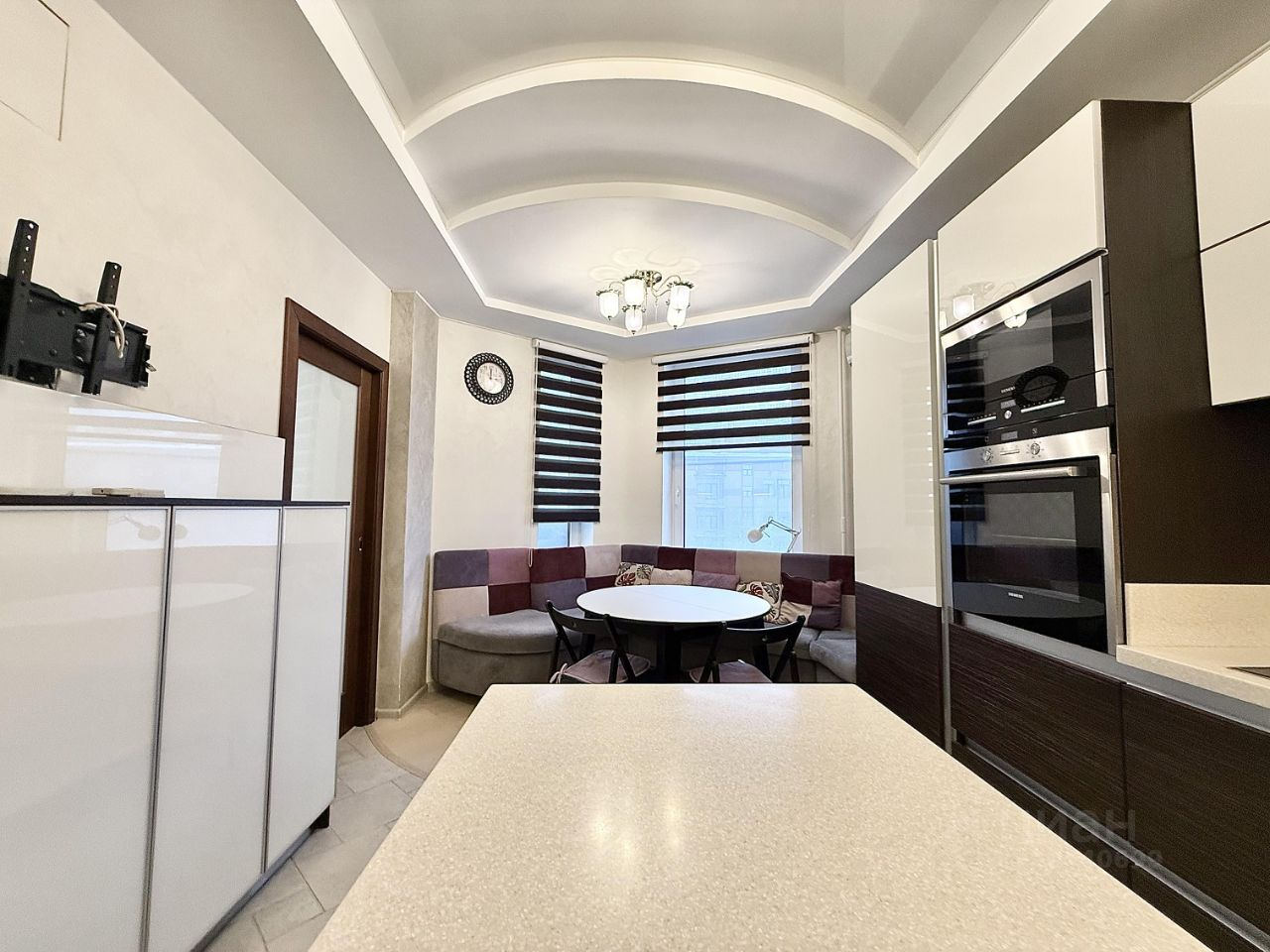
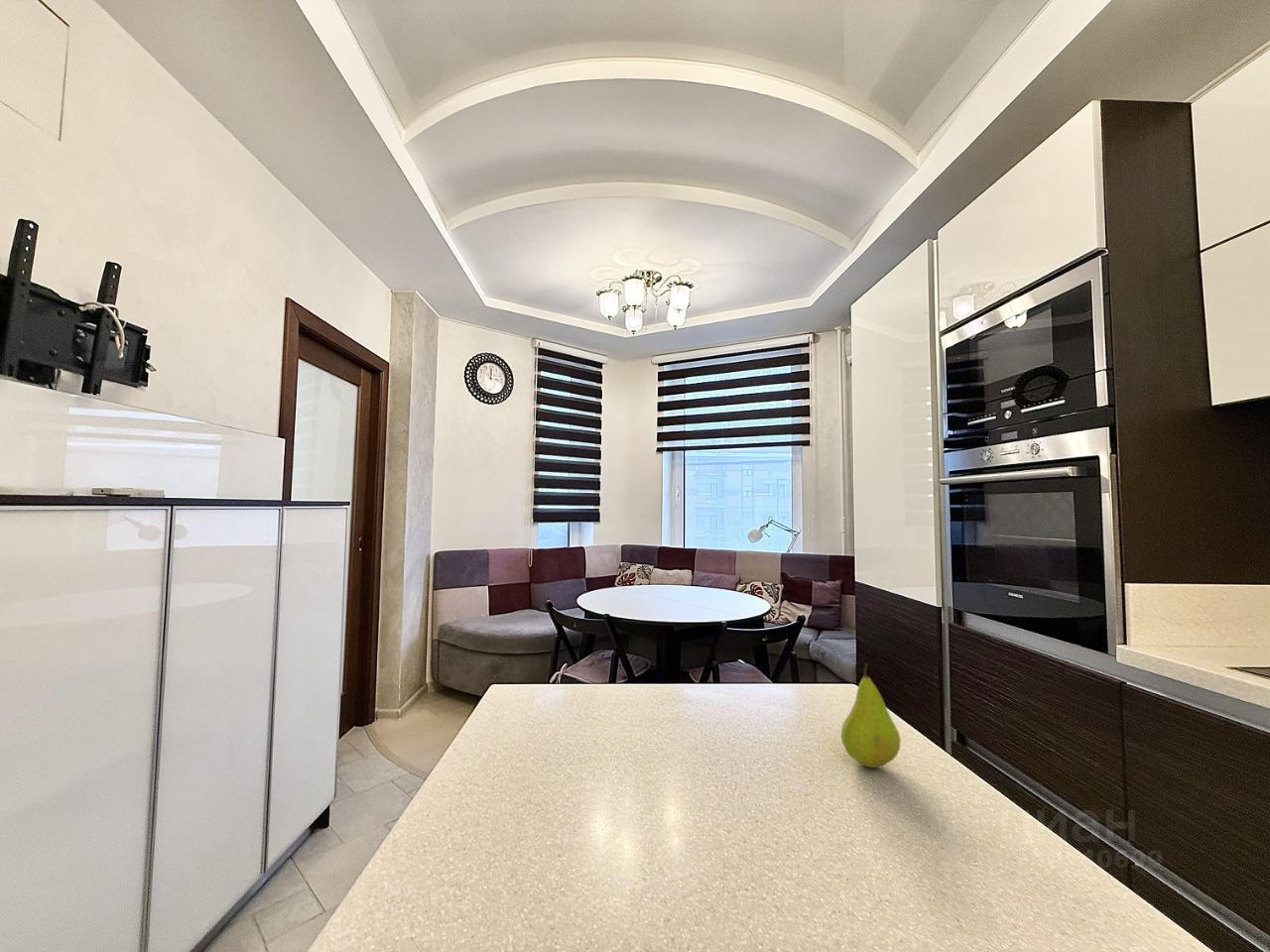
+ fruit [840,662,902,769]
